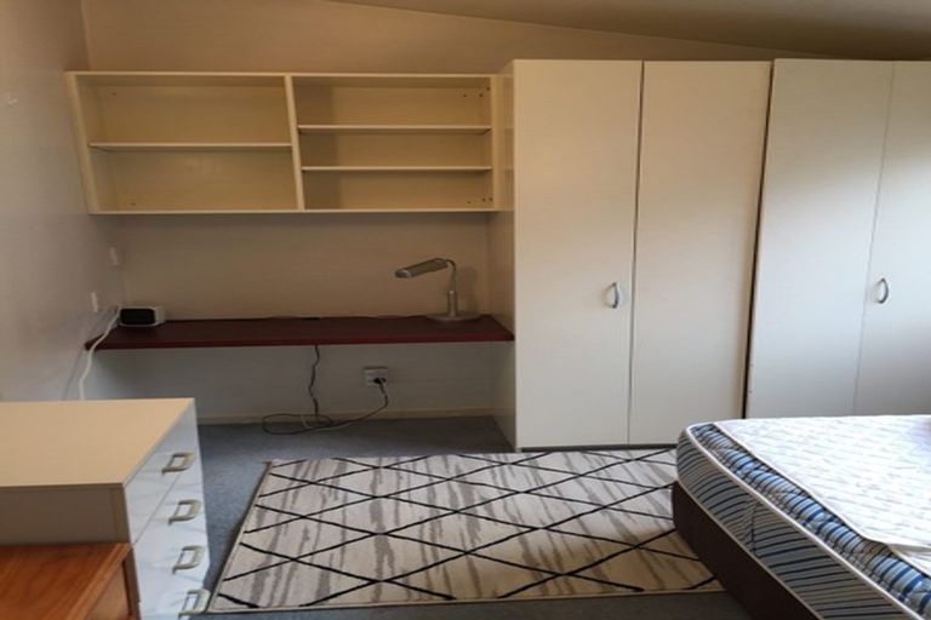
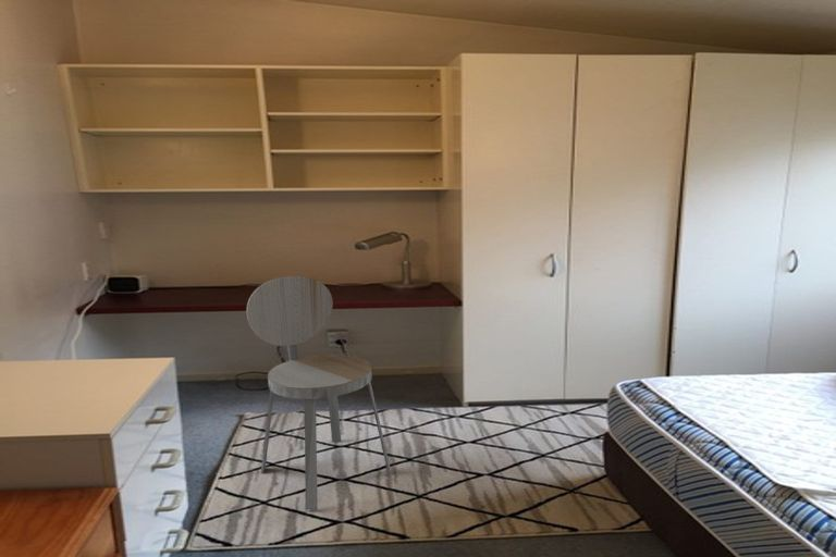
+ chair [245,275,392,510]
